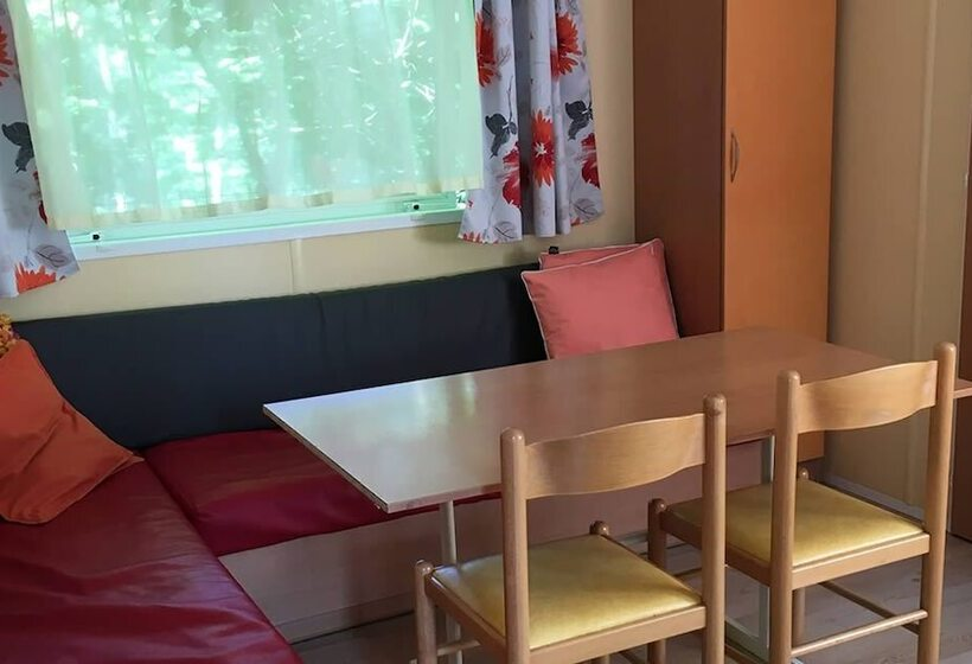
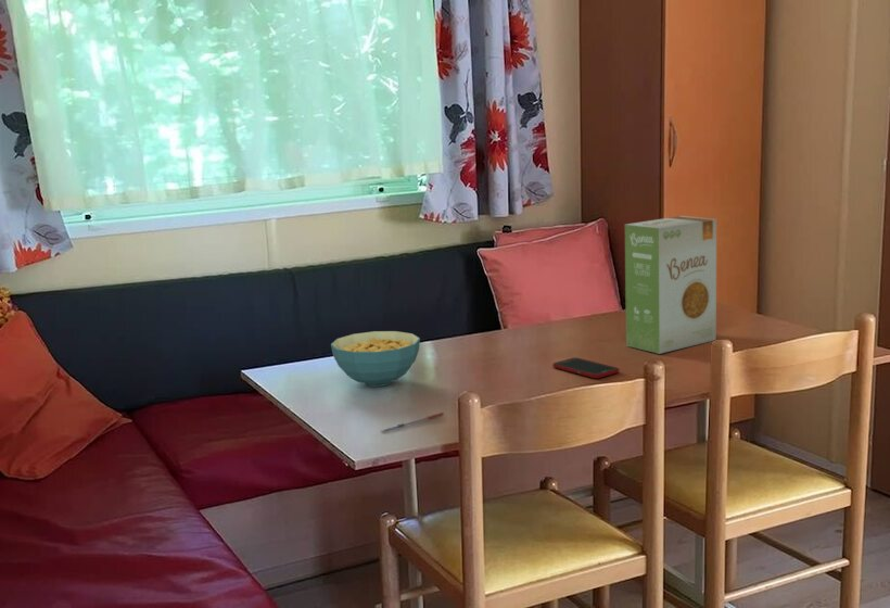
+ cell phone [551,356,620,379]
+ cereal bowl [330,330,421,388]
+ pen [381,411,445,433]
+ food box [624,215,717,355]
